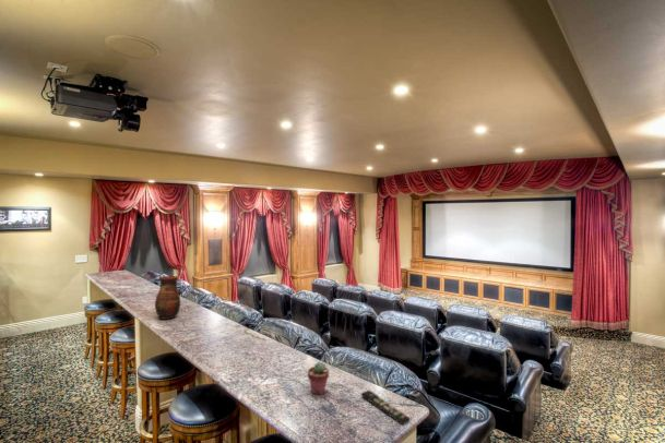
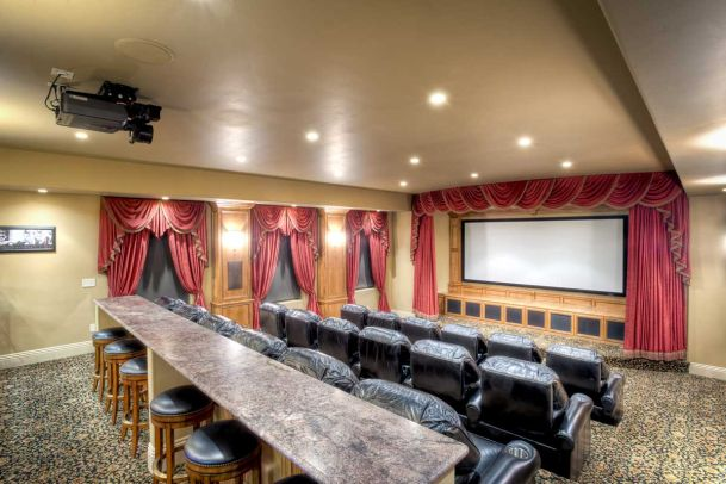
- vase [154,275,181,321]
- potted succulent [307,361,330,395]
- remote control [360,390,412,426]
